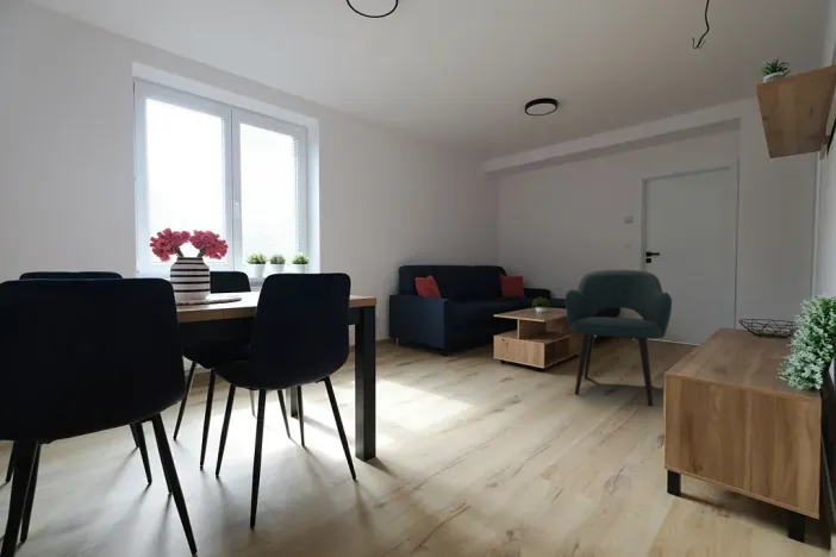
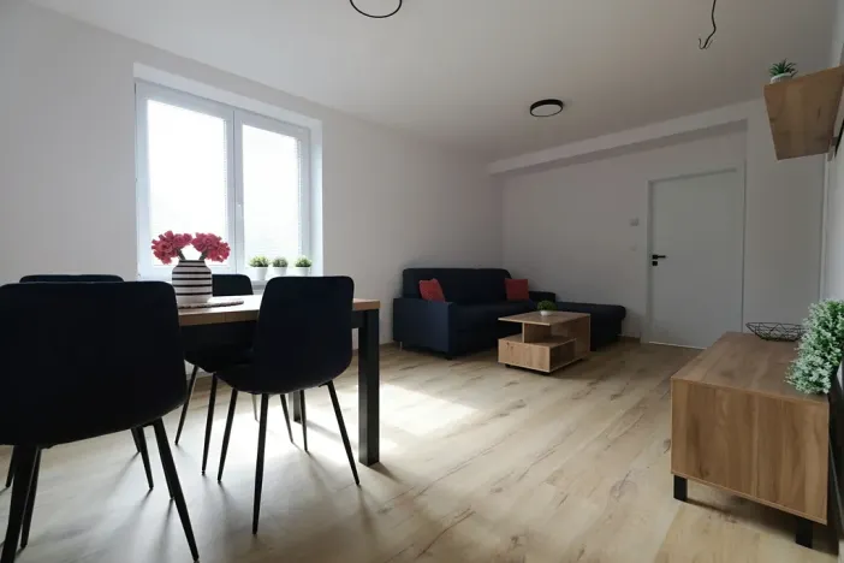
- armchair [564,269,673,407]
